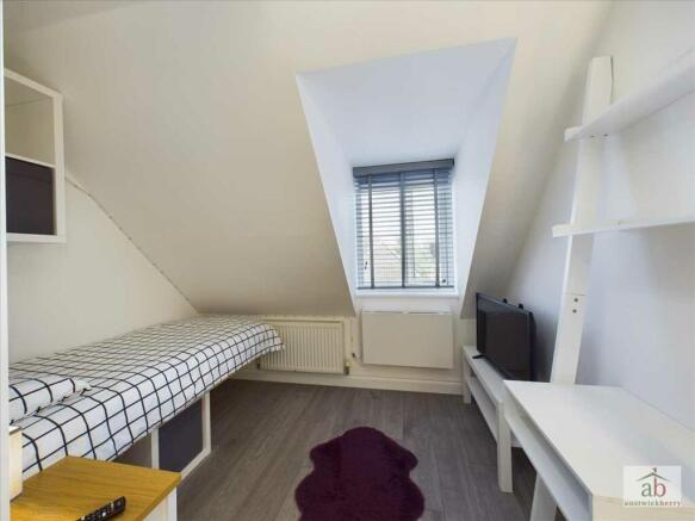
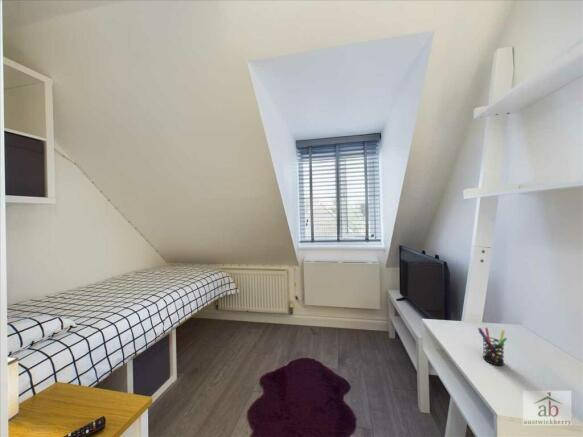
+ pen holder [477,327,508,366]
